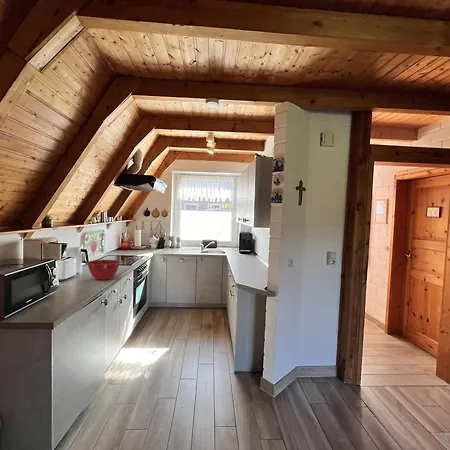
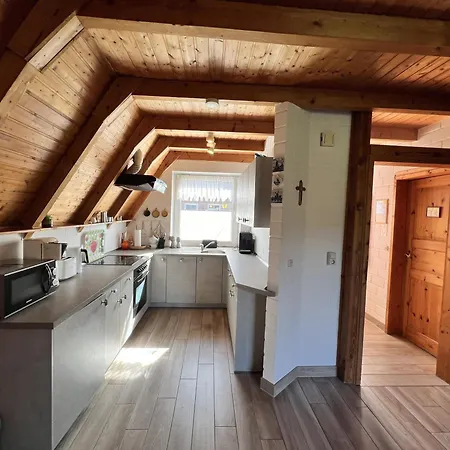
- mixing bowl [86,259,121,281]
